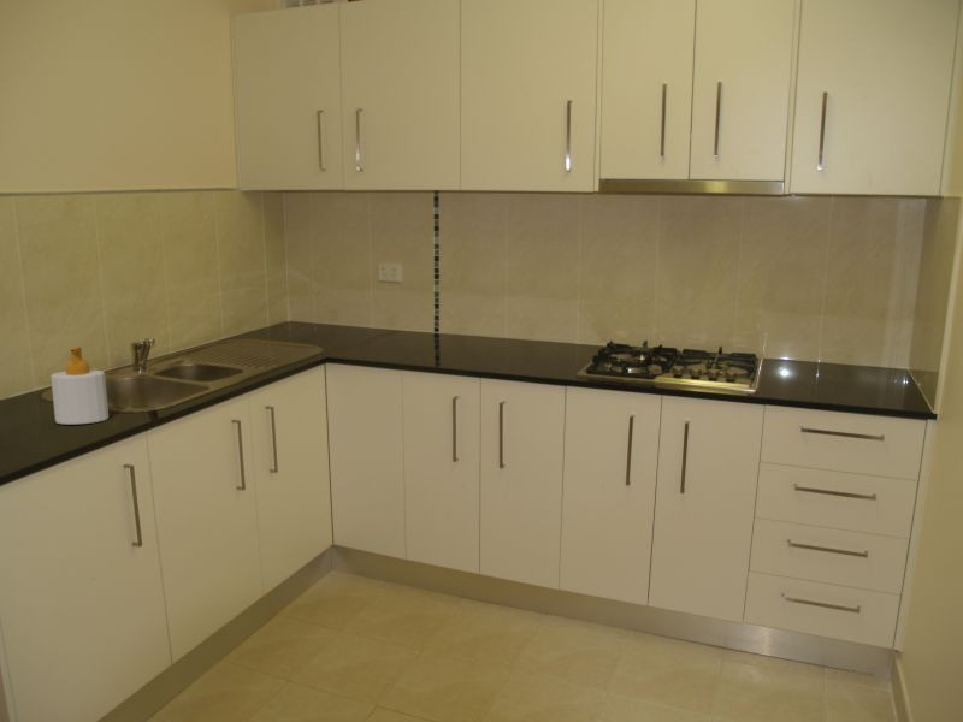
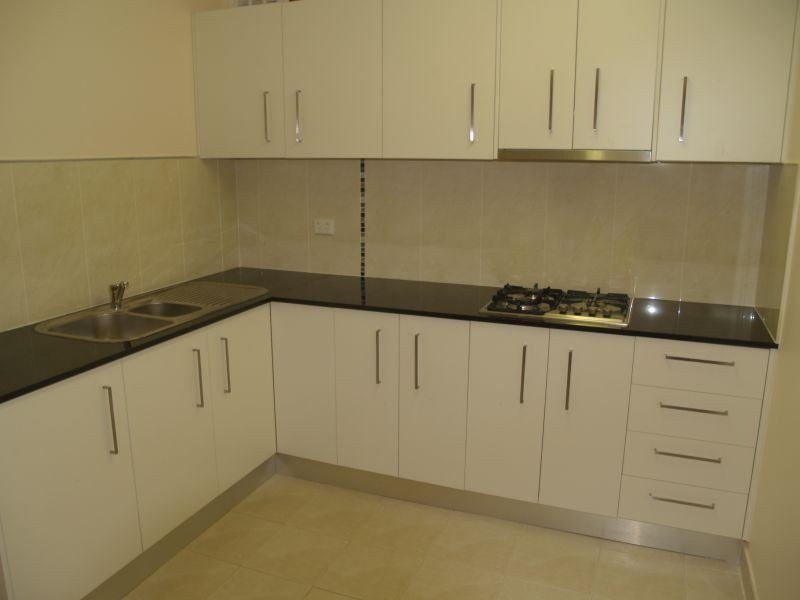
- soap bottle [49,345,110,426]
